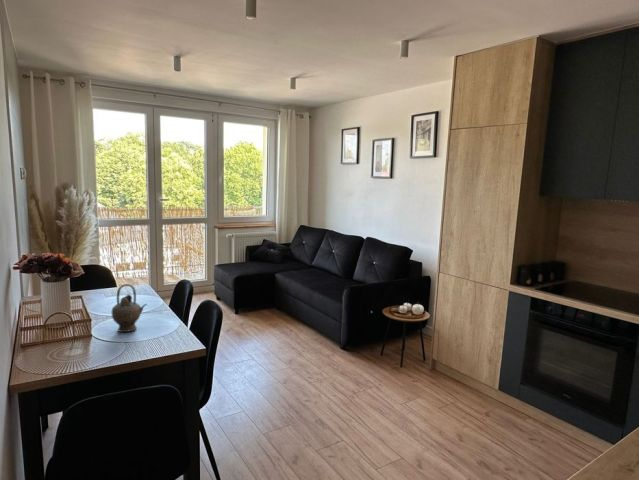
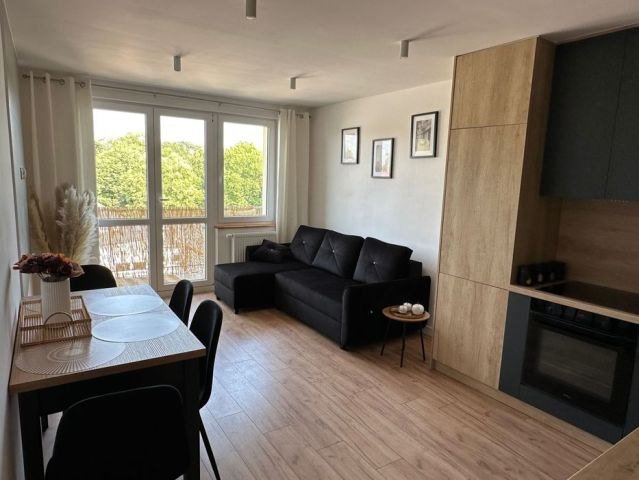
- teapot [111,283,148,333]
